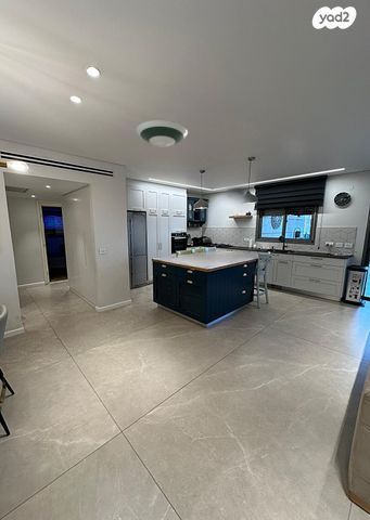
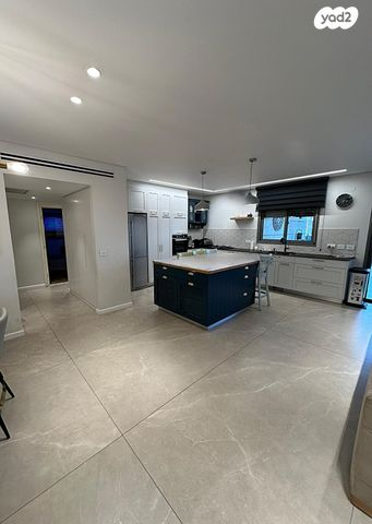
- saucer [136,119,189,148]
